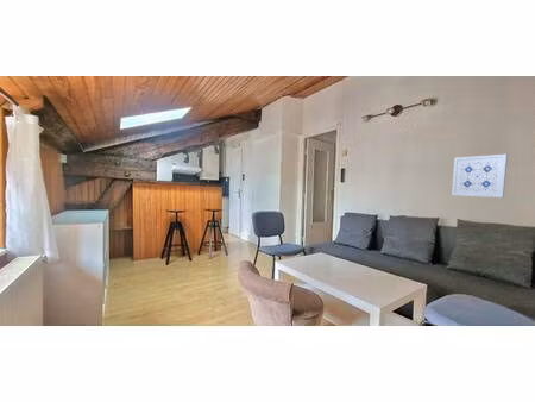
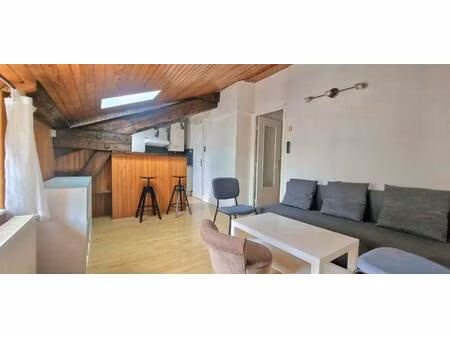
- wall art [451,153,509,199]
